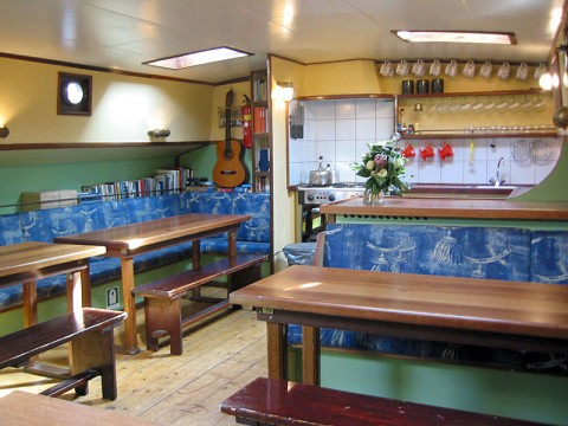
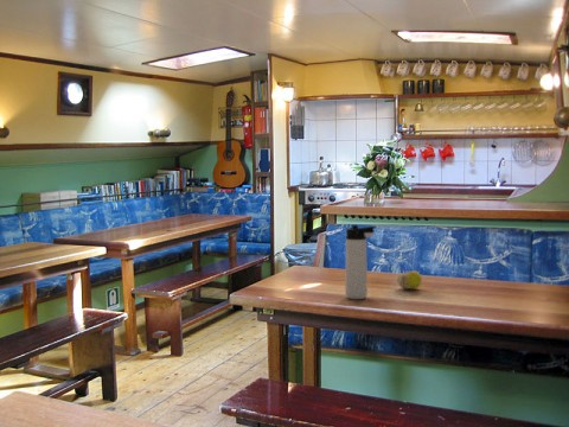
+ thermos bottle [344,224,377,300]
+ fruit [396,269,423,291]
